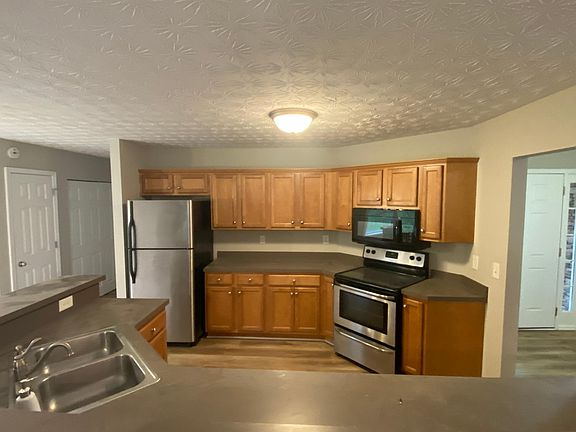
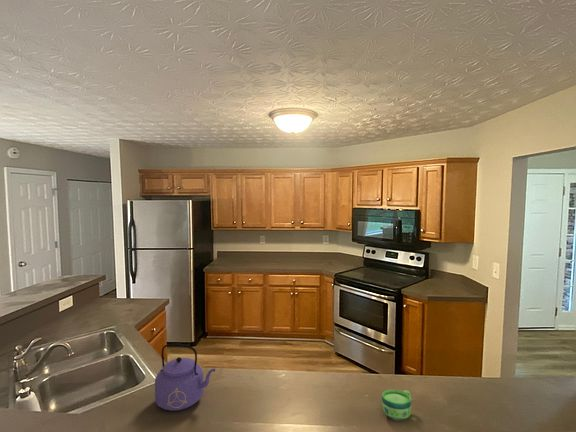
+ cup [381,389,412,422]
+ kettle [154,342,216,412]
